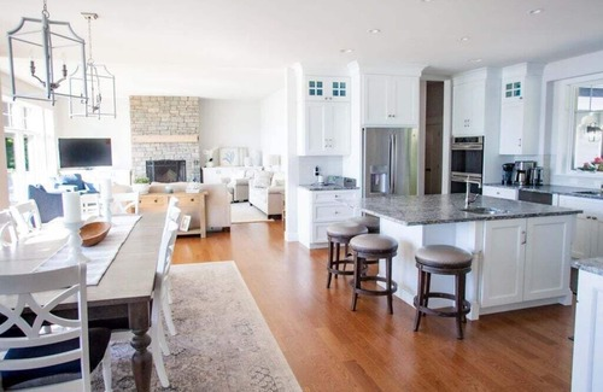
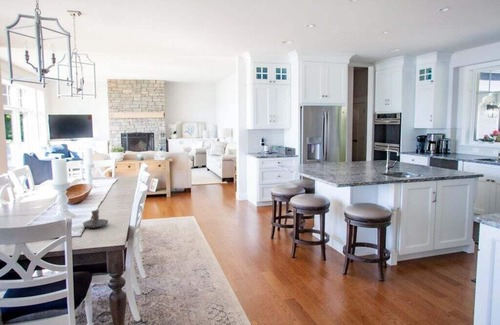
+ candle holder [82,209,109,229]
